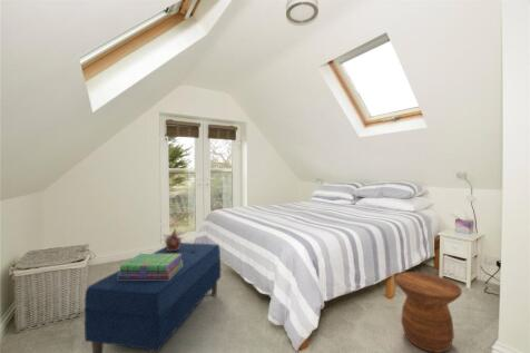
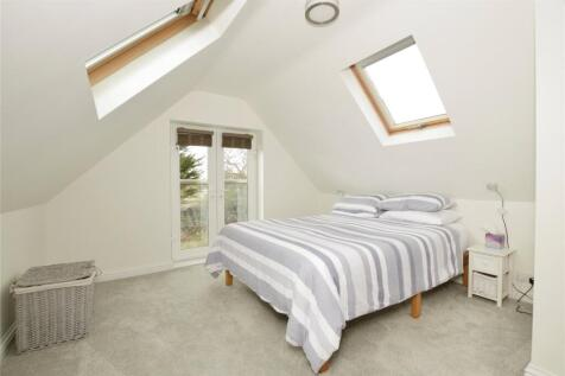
- bench [84,242,222,353]
- potted plant [157,226,188,252]
- stack of books [118,253,183,280]
- side table [394,271,463,353]
